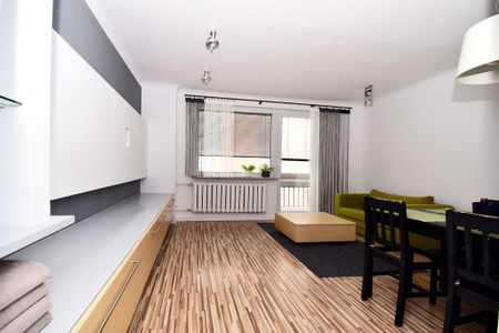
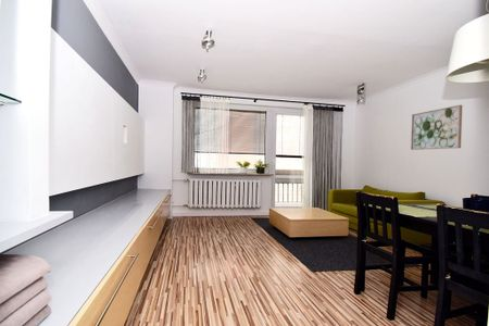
+ wall art [410,104,463,151]
